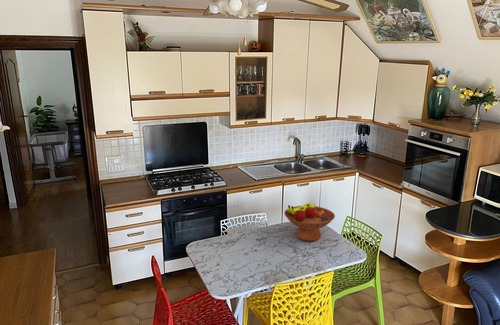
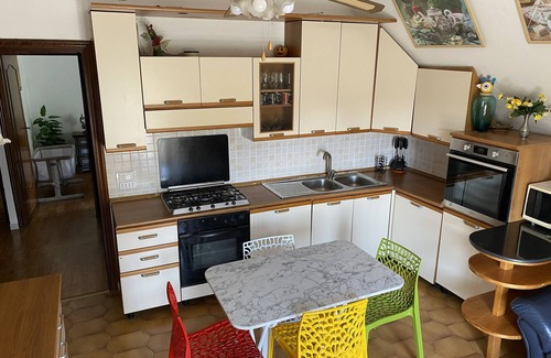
- fruit bowl [283,202,336,242]
